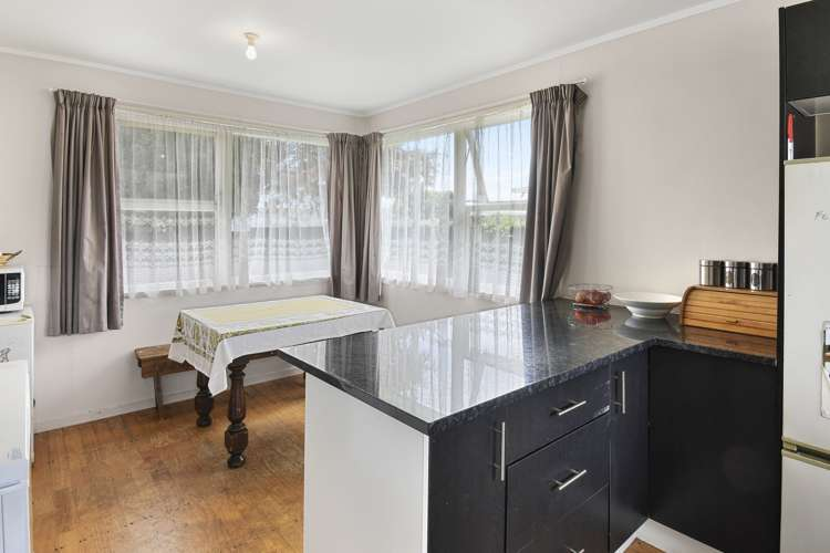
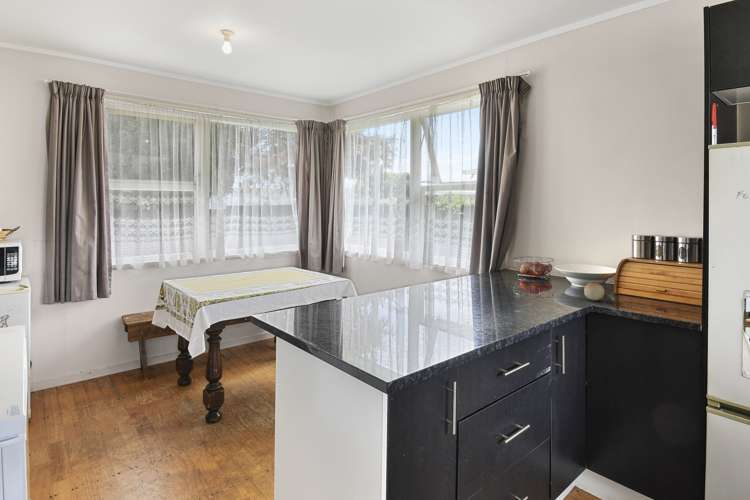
+ fruit [583,282,606,301]
